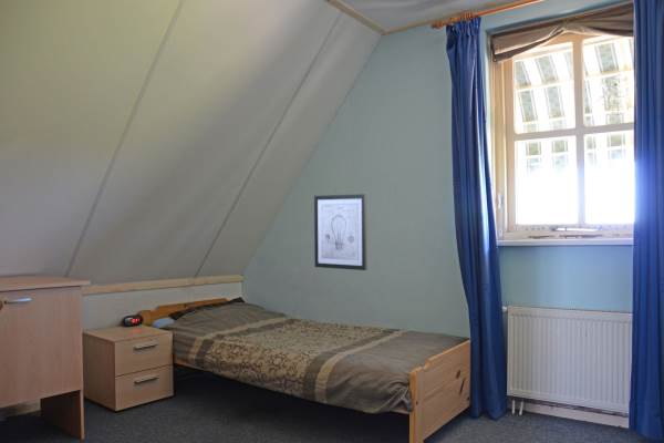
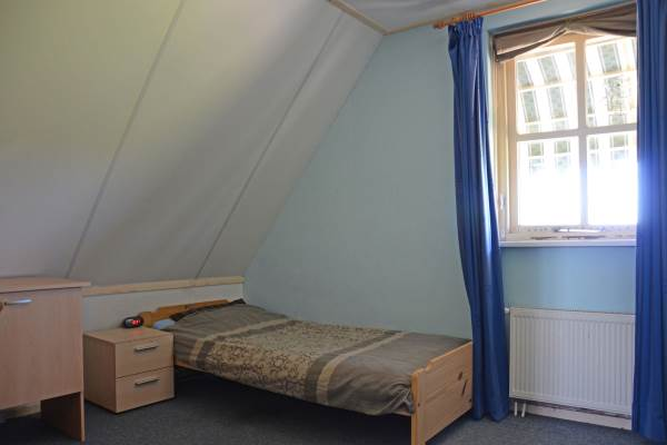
- wall art [313,193,367,271]
